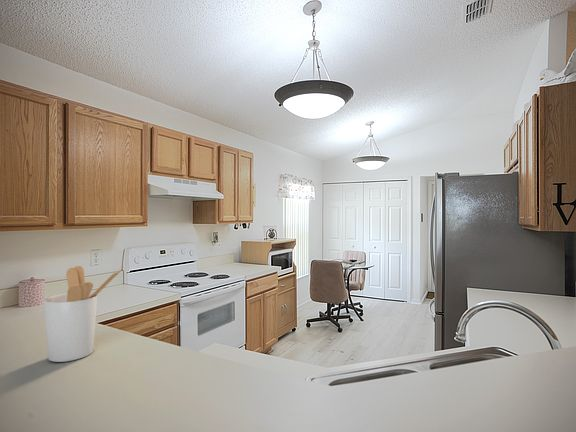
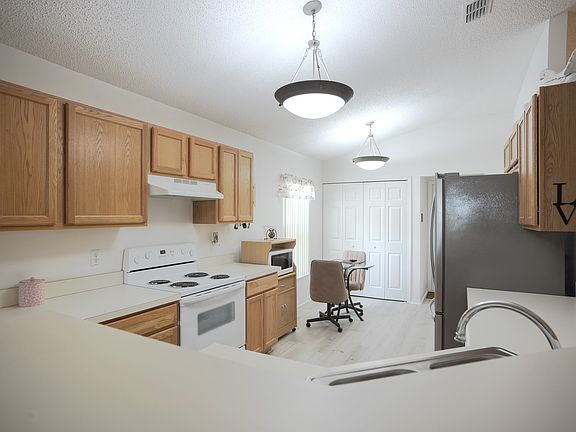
- utensil holder [43,265,123,363]
